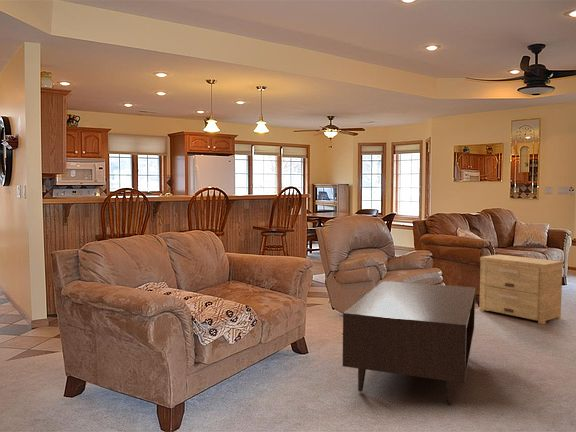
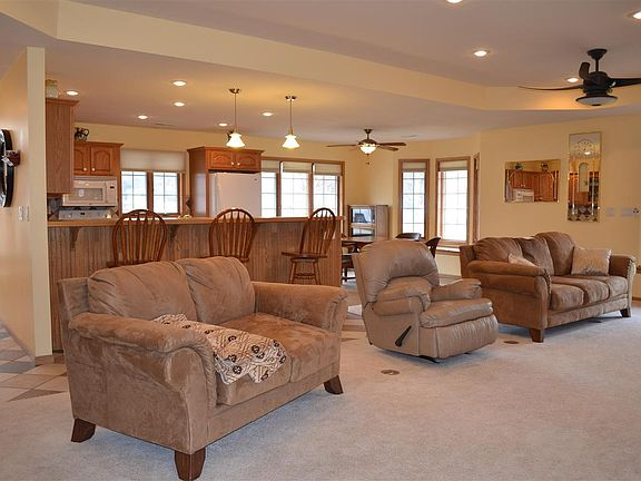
- coffee table [342,280,476,406]
- side table [478,253,564,325]
